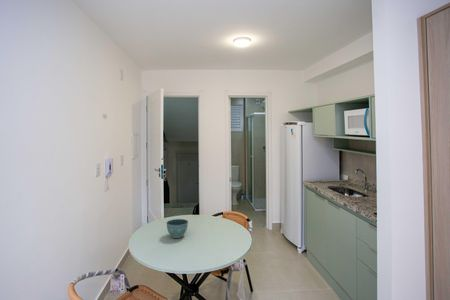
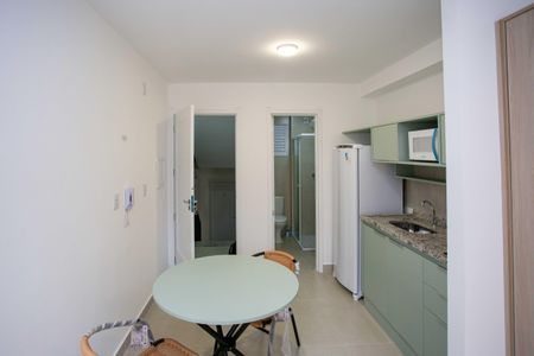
- flower pot [166,218,189,239]
